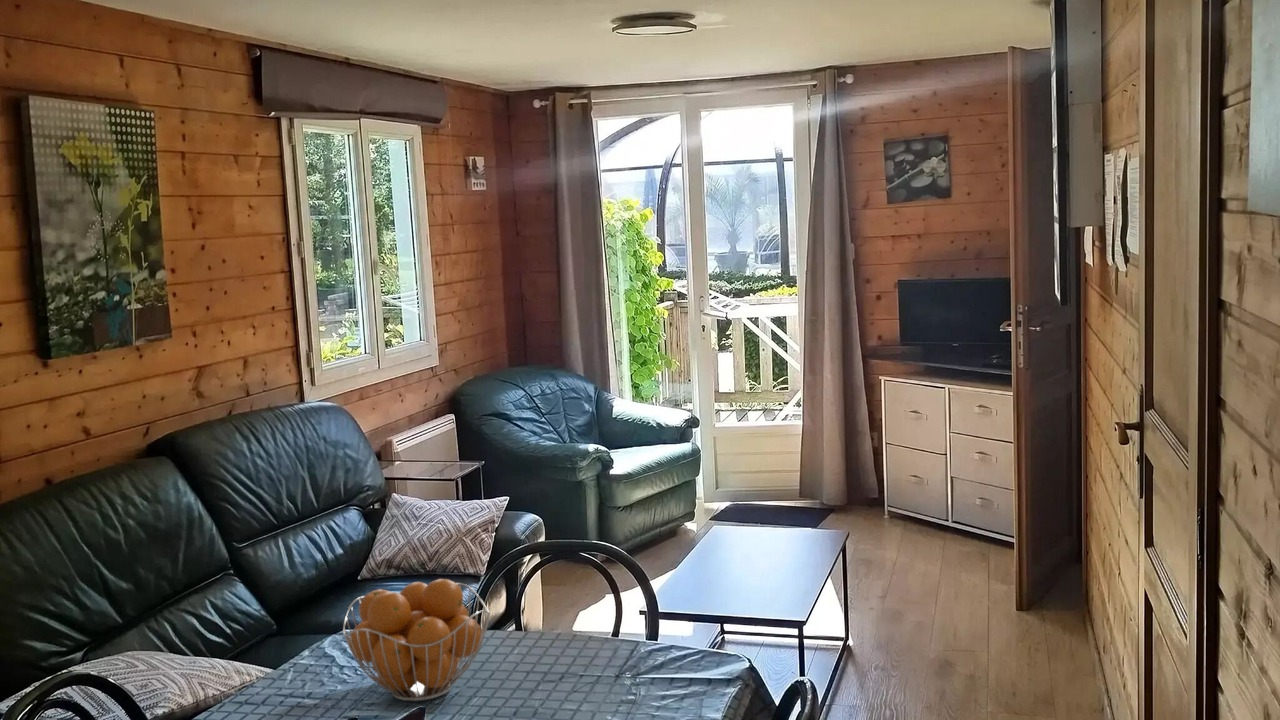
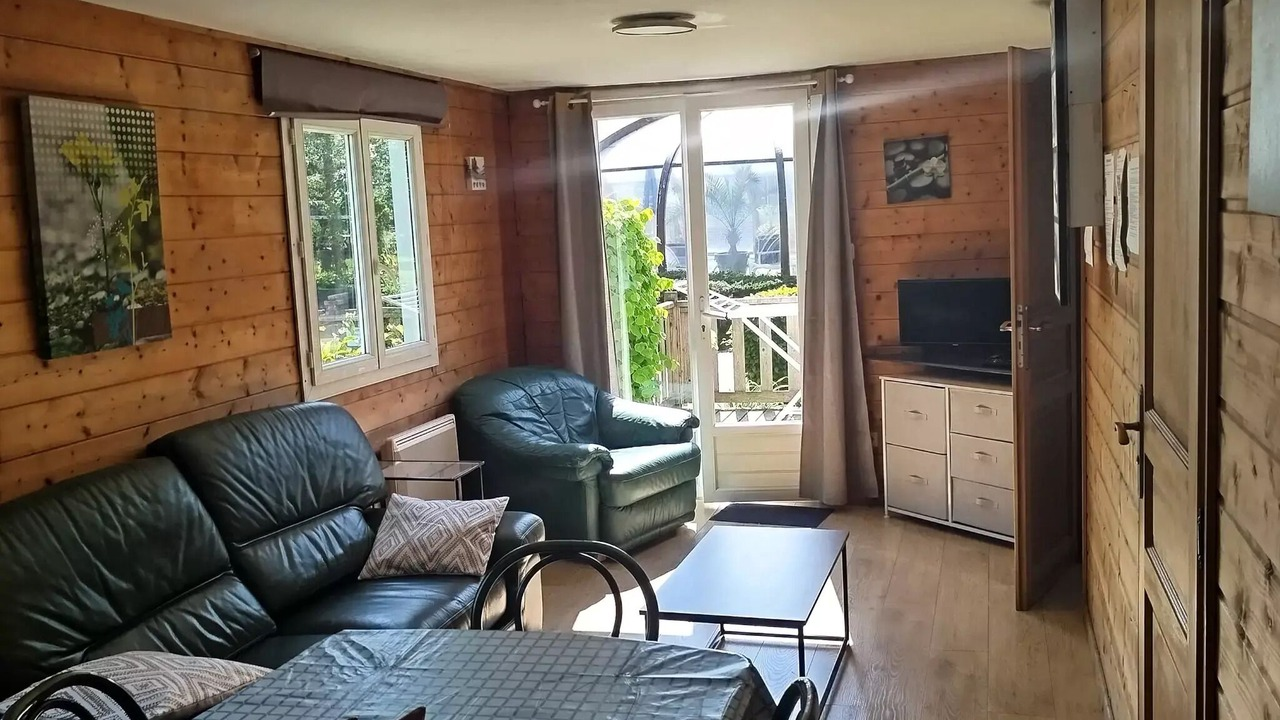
- fruit basket [342,578,491,703]
